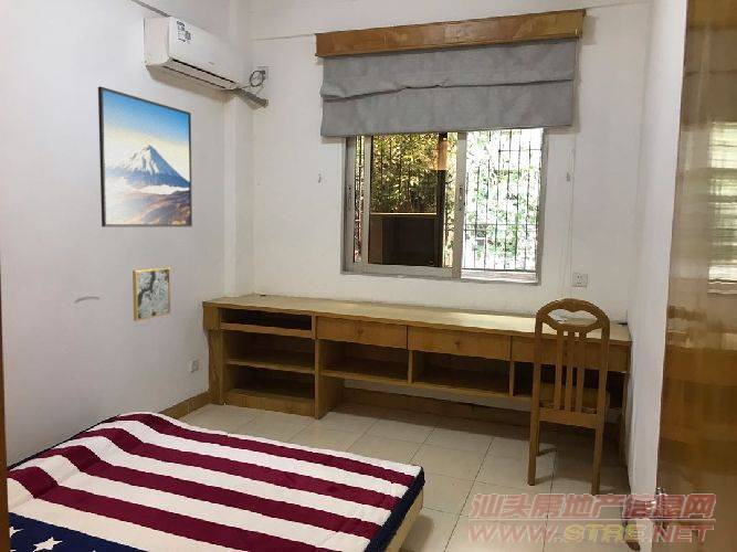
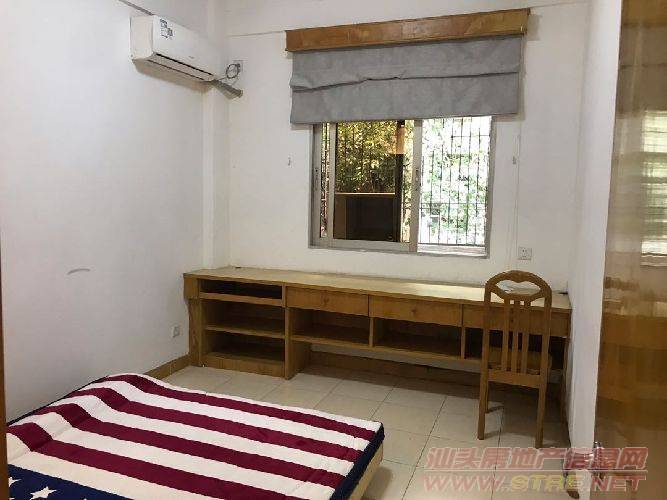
- wall art [131,266,172,322]
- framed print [97,86,193,227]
